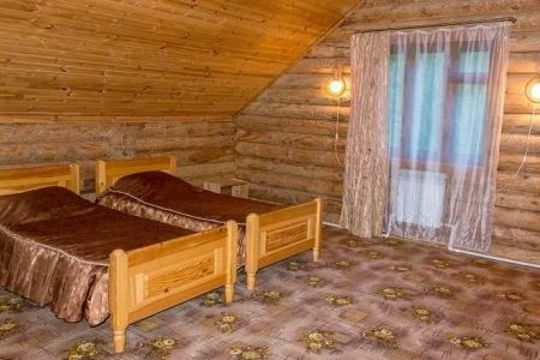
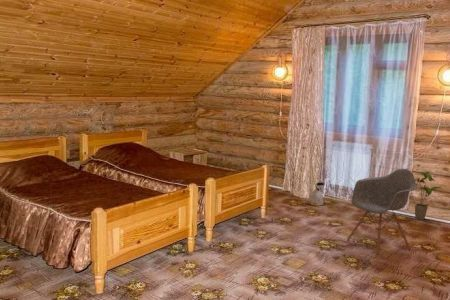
+ armchair [346,168,418,256]
+ house plant [414,170,443,221]
+ bag [307,181,326,207]
